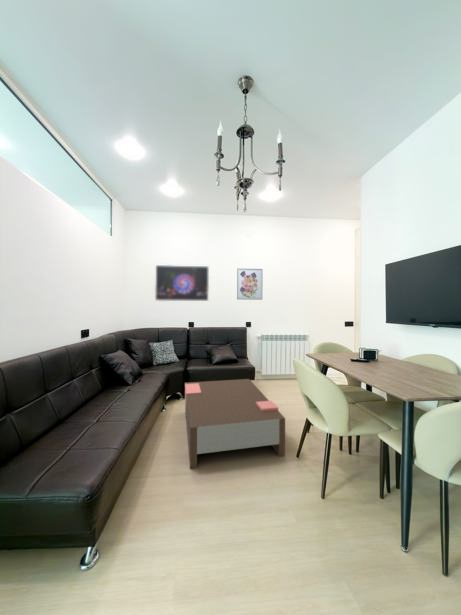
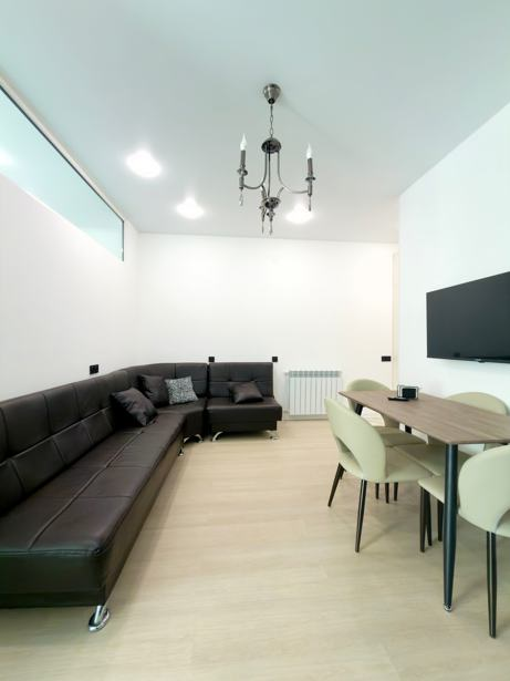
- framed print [154,264,210,302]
- wall art [236,267,264,301]
- coffee table [184,378,286,470]
